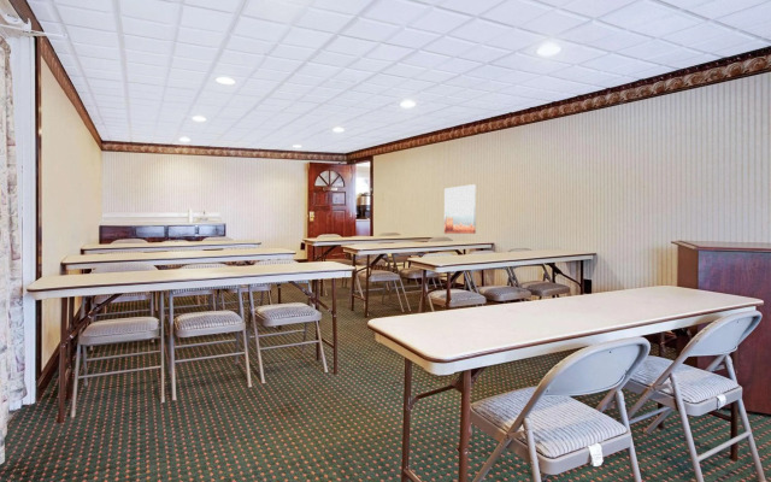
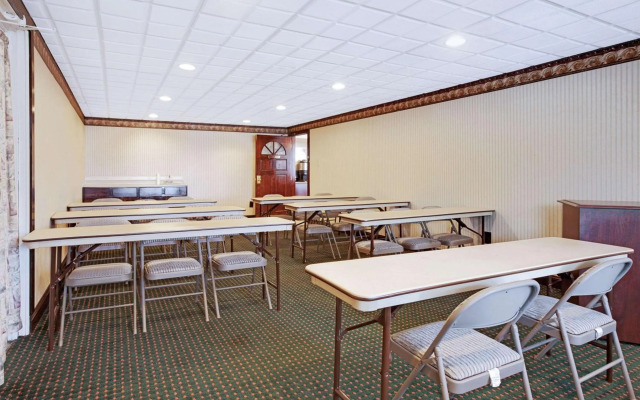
- wall art [443,183,477,235]
